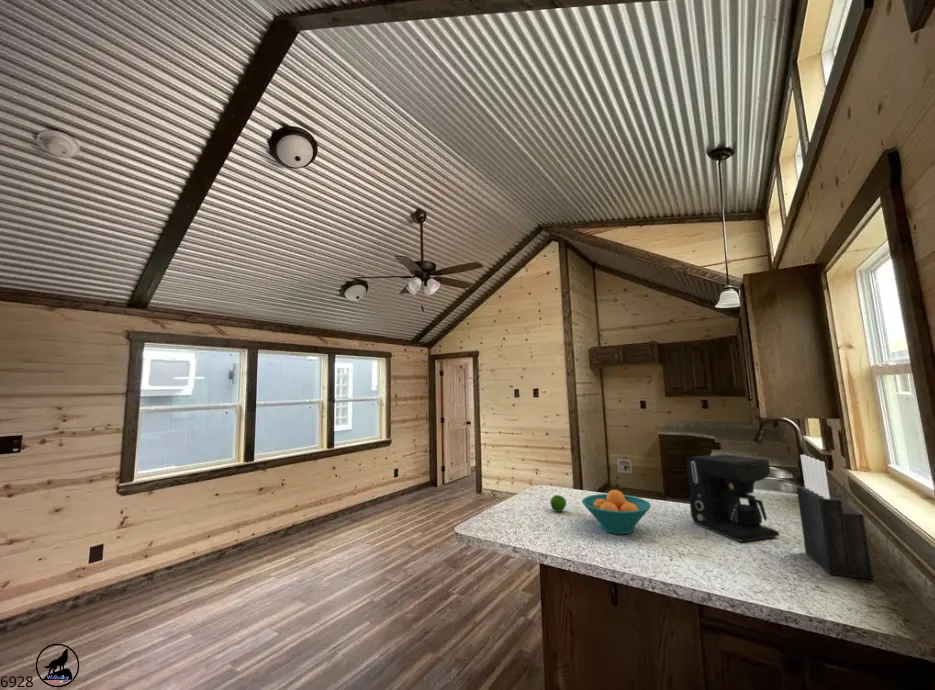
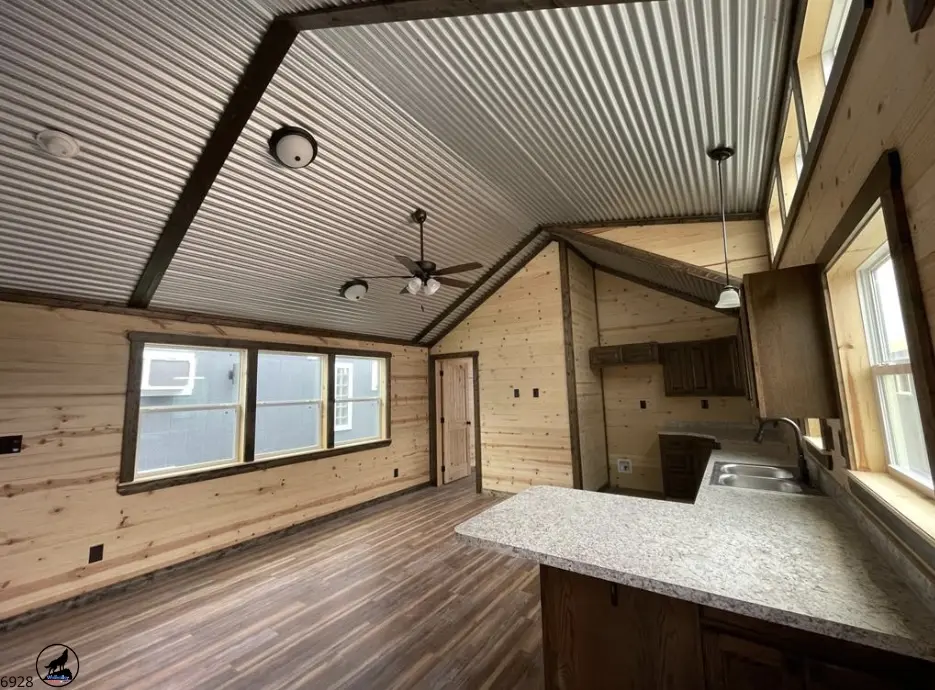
- coffee maker [686,453,780,543]
- apple [549,494,567,513]
- fruit bowl [581,489,652,535]
- knife block [796,454,874,581]
